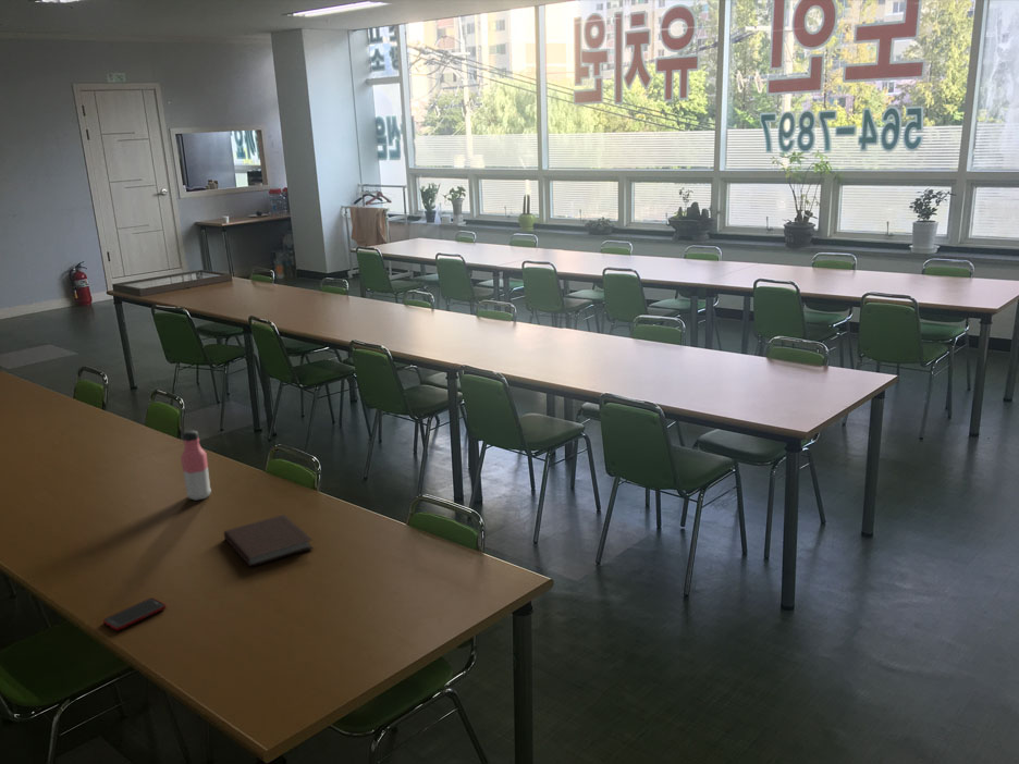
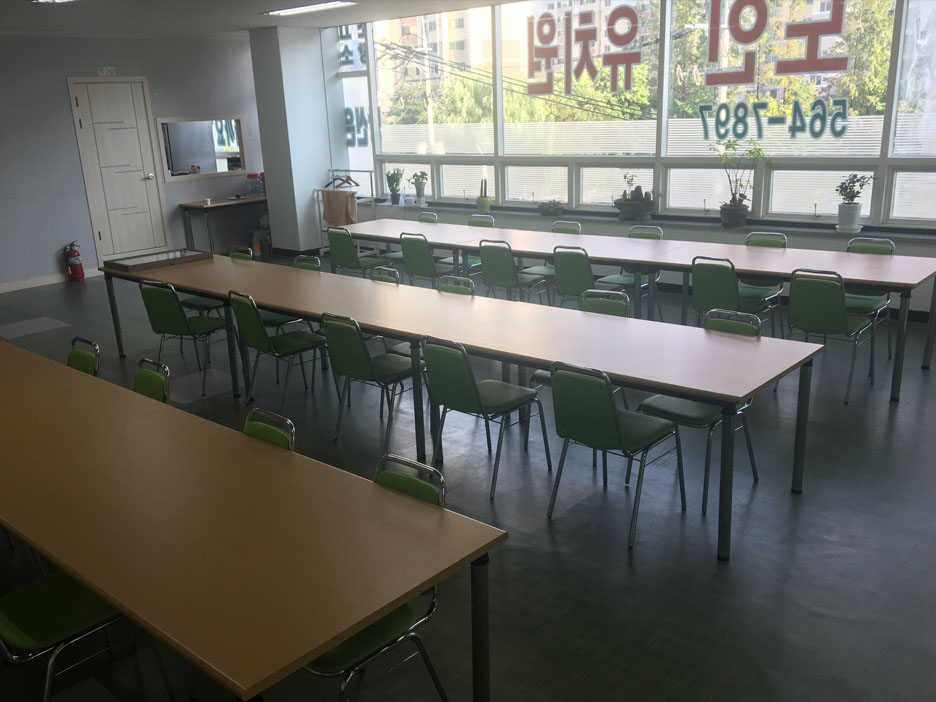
- notebook [223,514,315,568]
- water bottle [180,429,212,502]
- cell phone [102,596,167,631]
